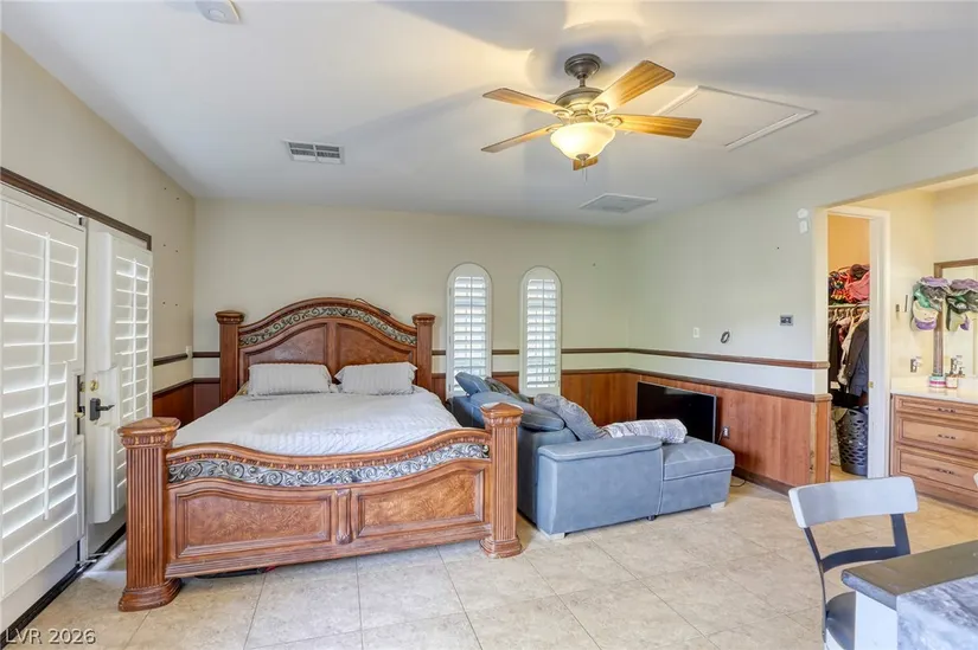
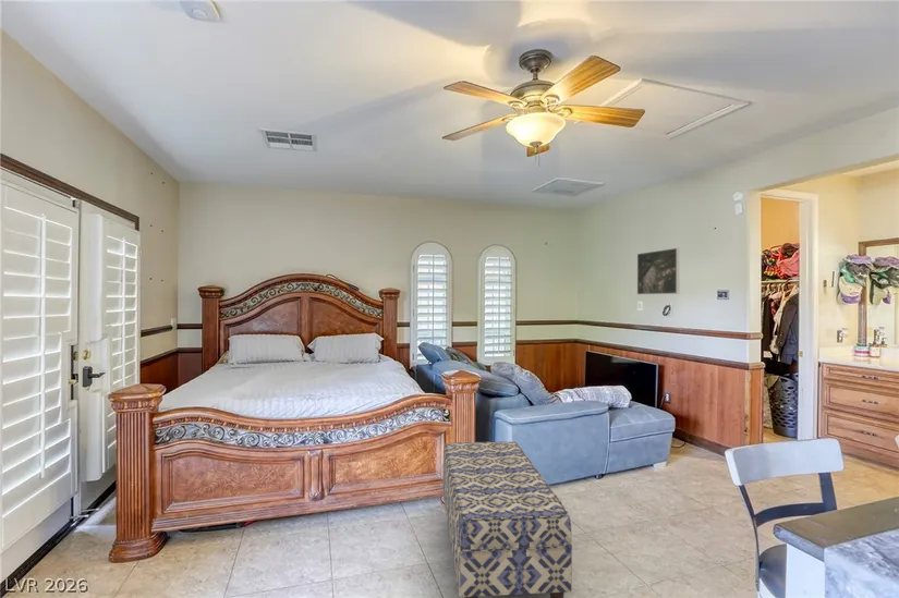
+ bench [441,441,573,598]
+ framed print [636,247,680,295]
